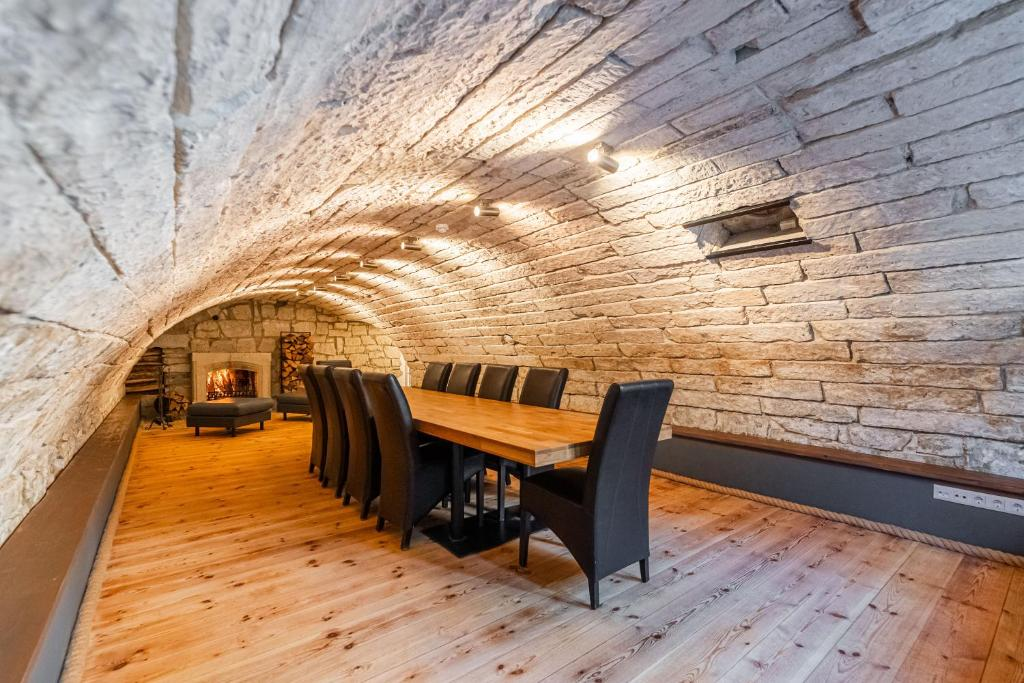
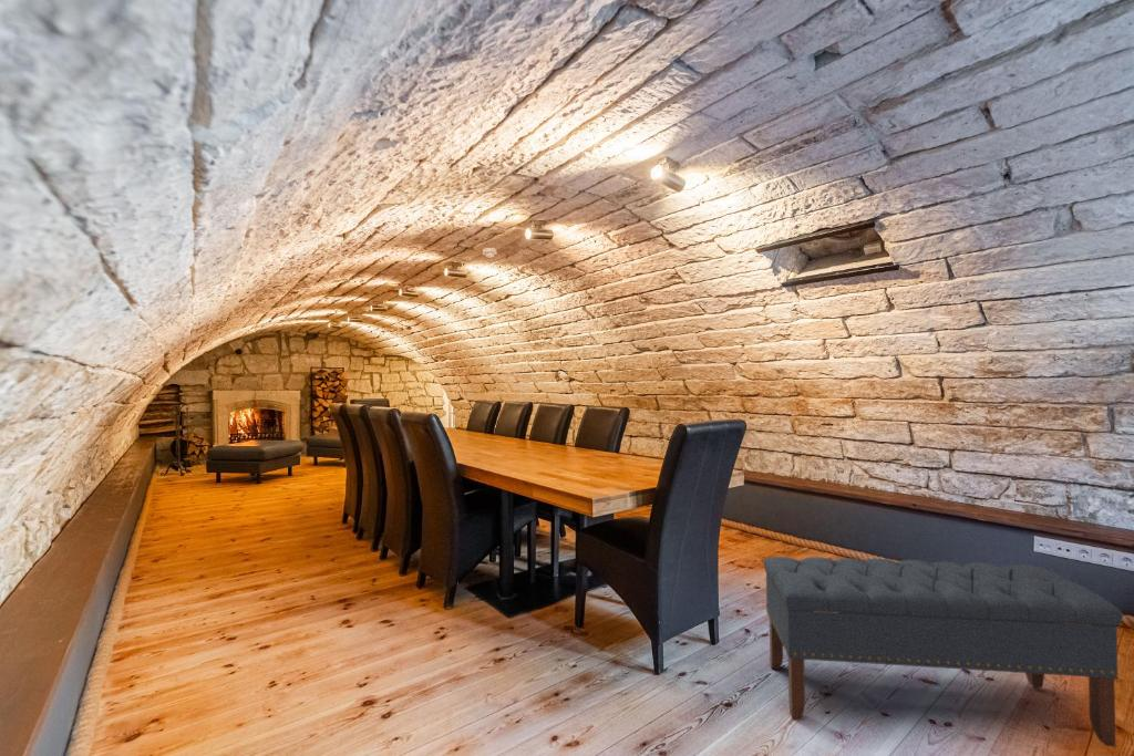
+ bench [762,556,1124,747]
